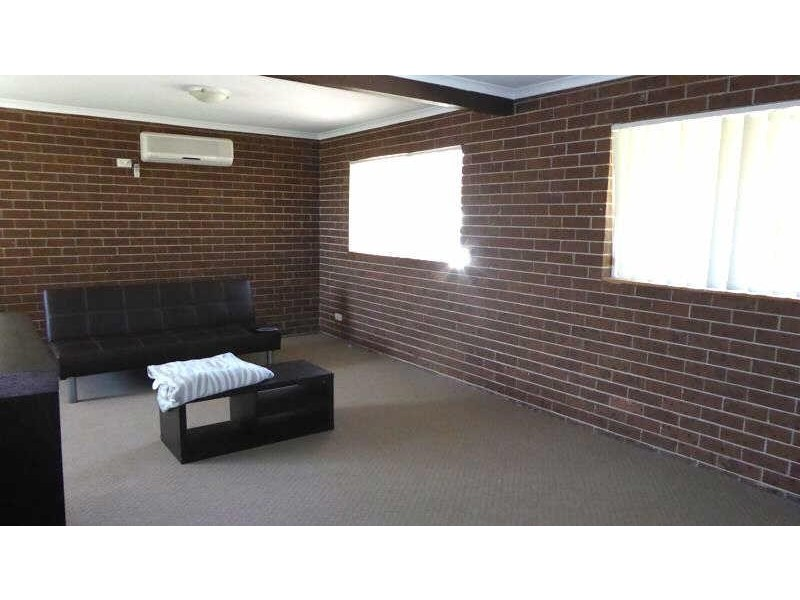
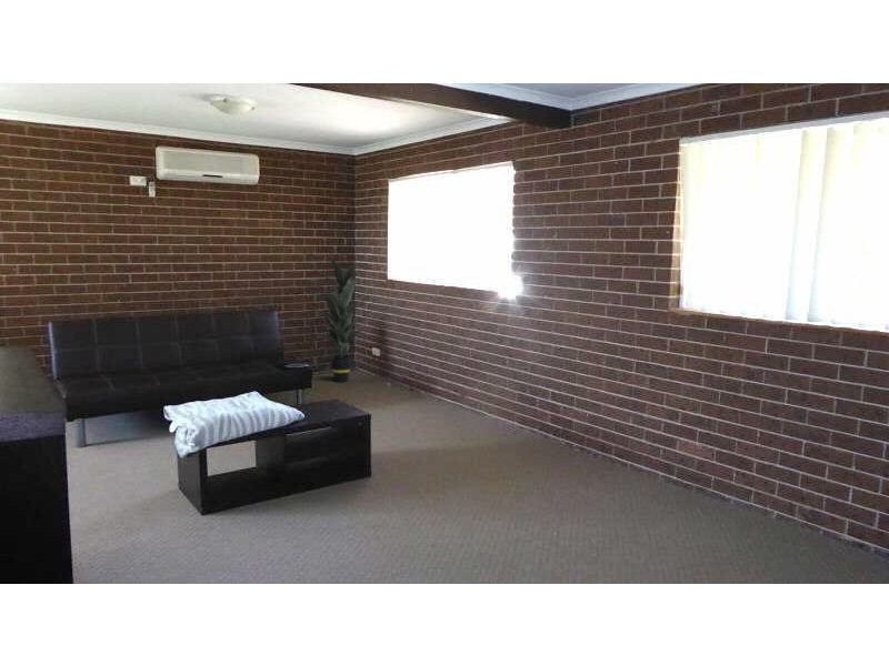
+ indoor plant [302,256,380,383]
